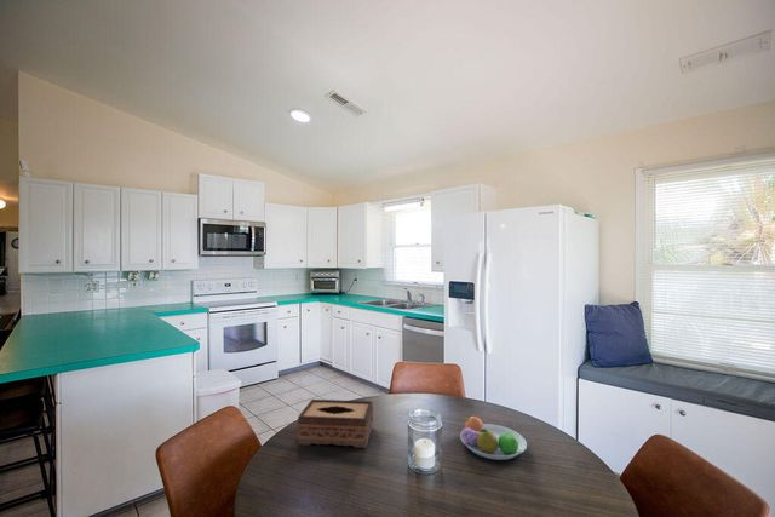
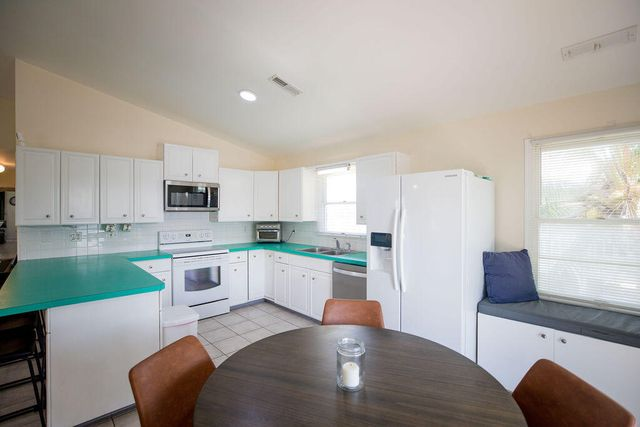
- fruit bowl [459,414,528,461]
- tissue box [295,398,374,449]
